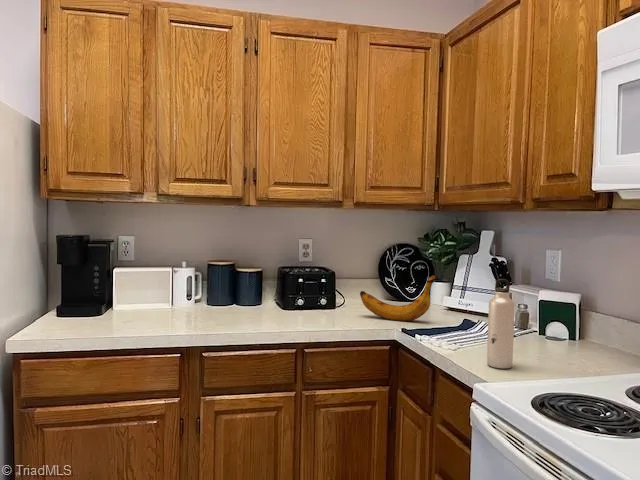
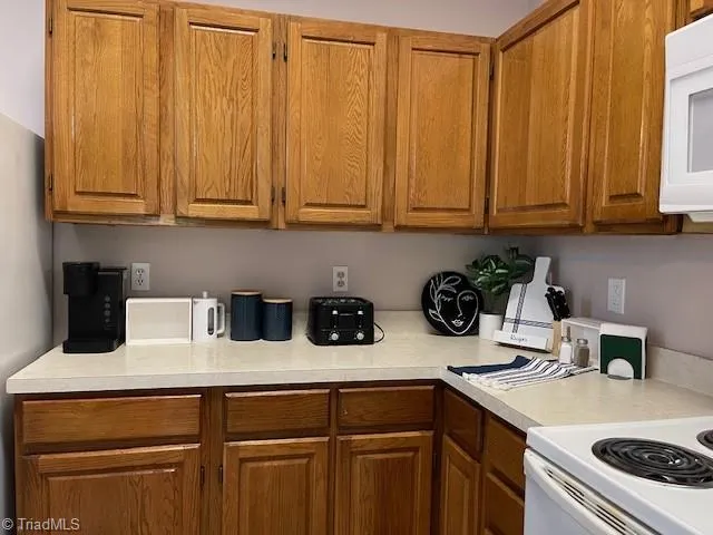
- water bottle [486,278,516,370]
- banana [359,274,438,322]
